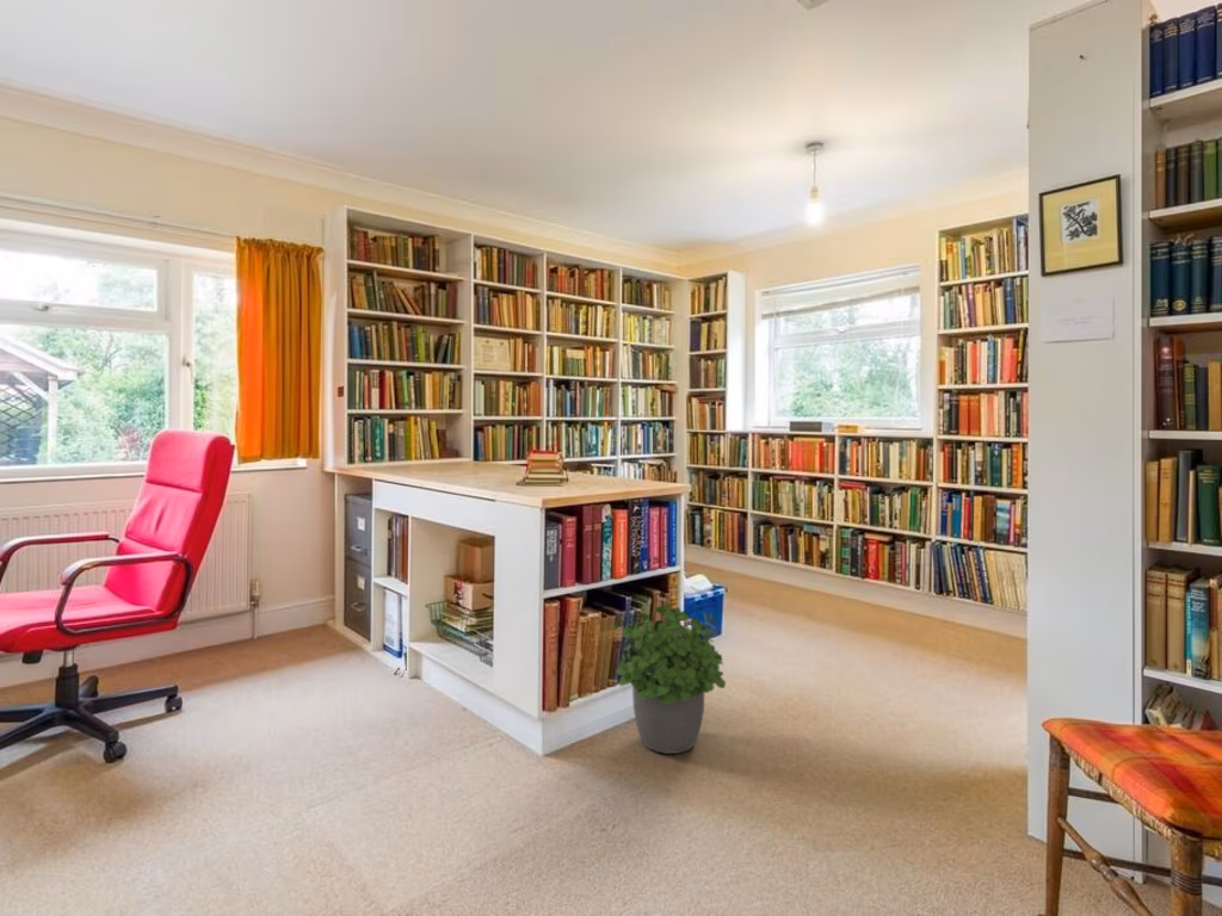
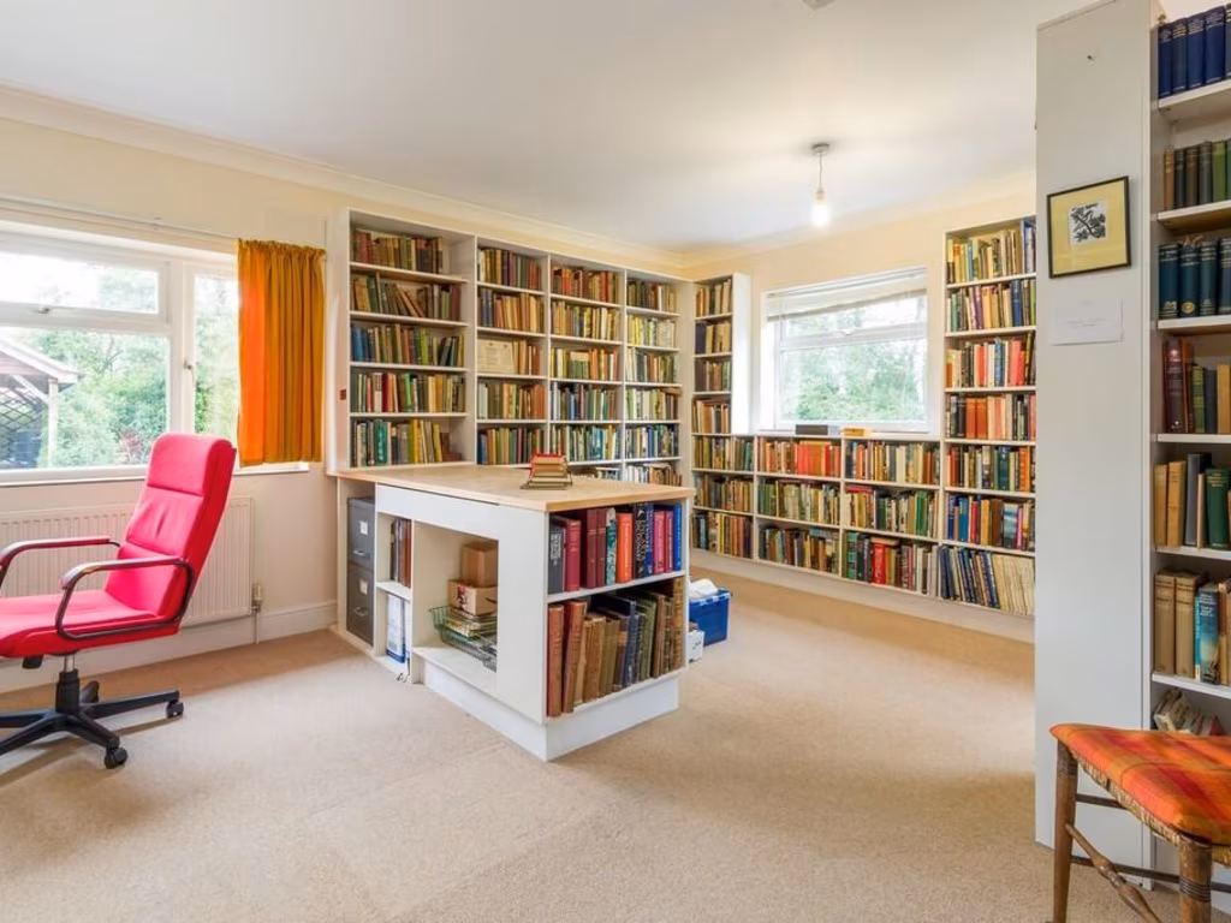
- potted plant [611,602,727,755]
